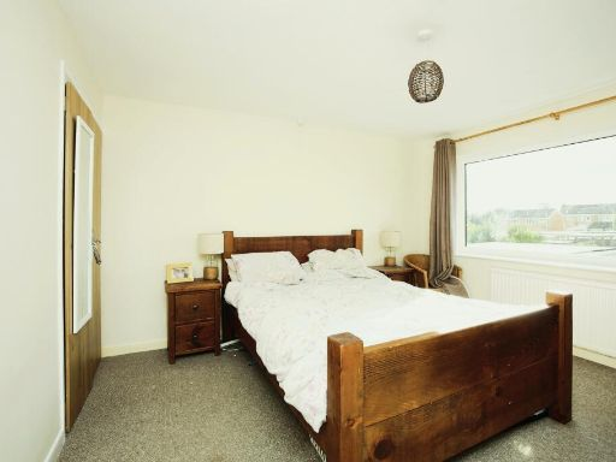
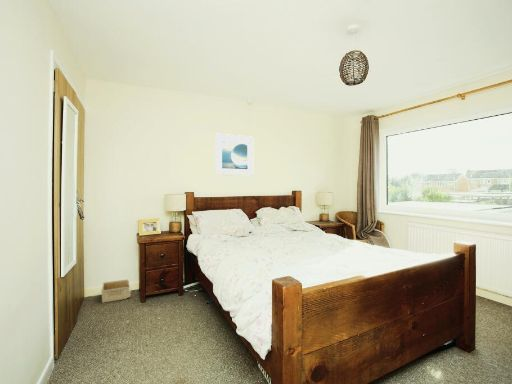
+ storage bin [100,279,131,304]
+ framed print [214,133,254,177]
